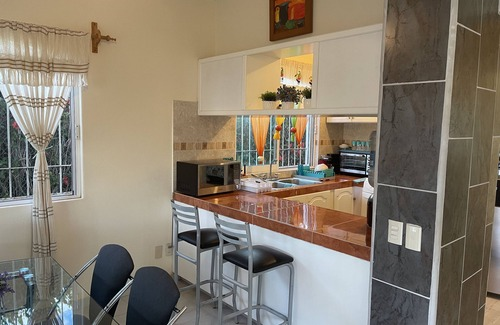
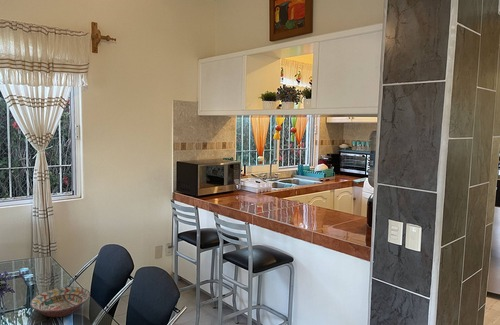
+ decorative bowl [29,286,91,318]
